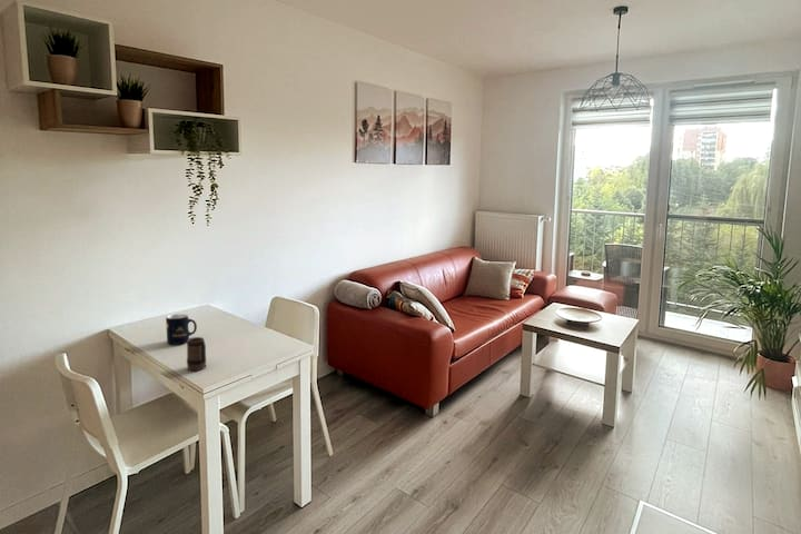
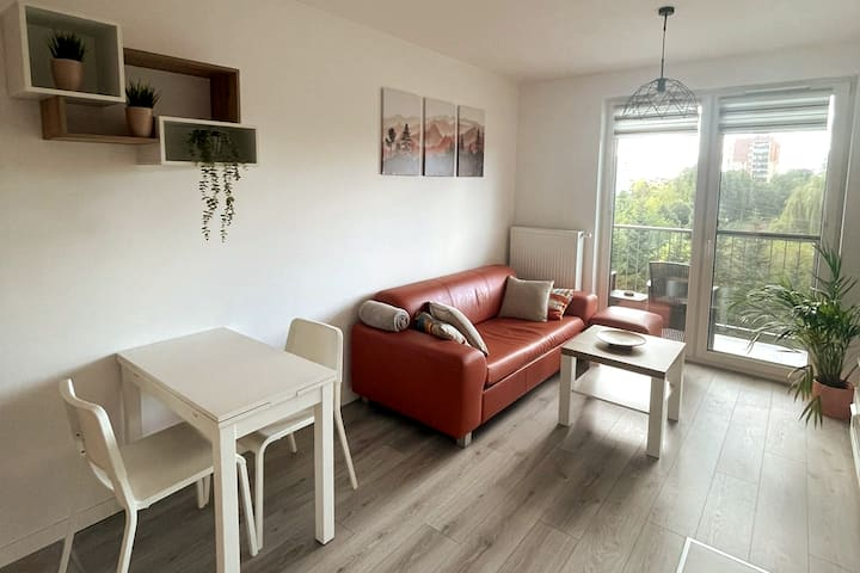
- mug [165,313,198,346]
- mug [186,336,207,372]
